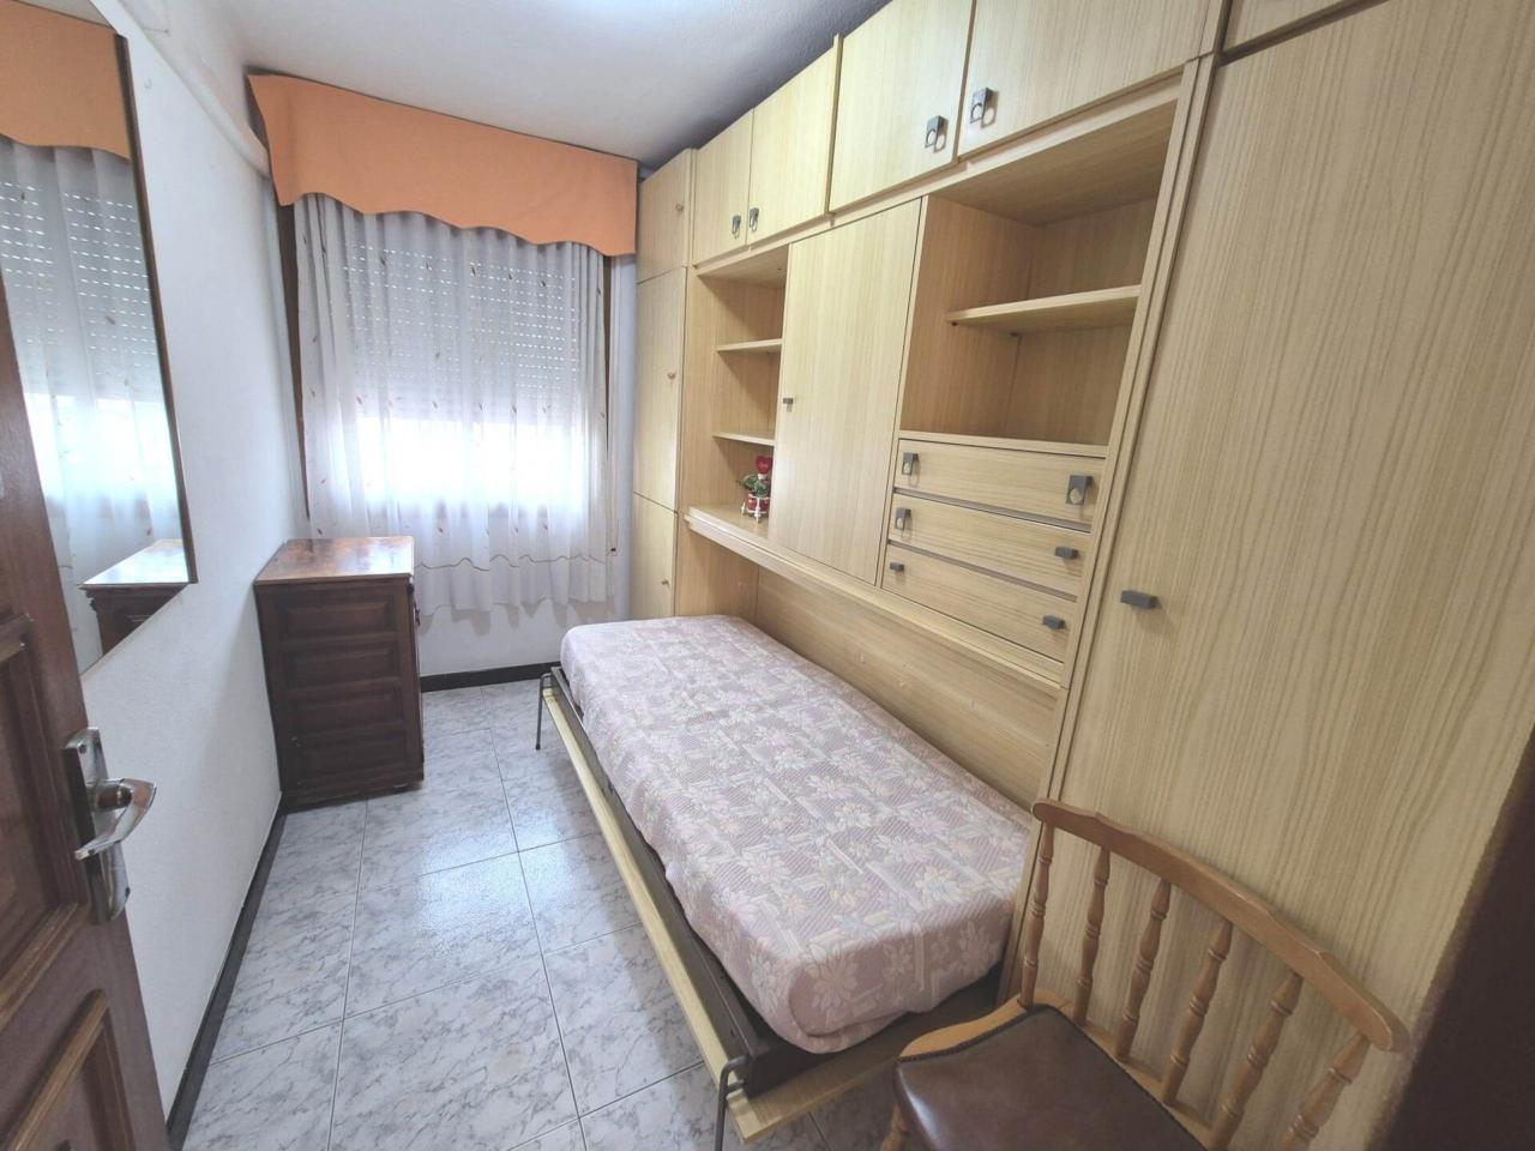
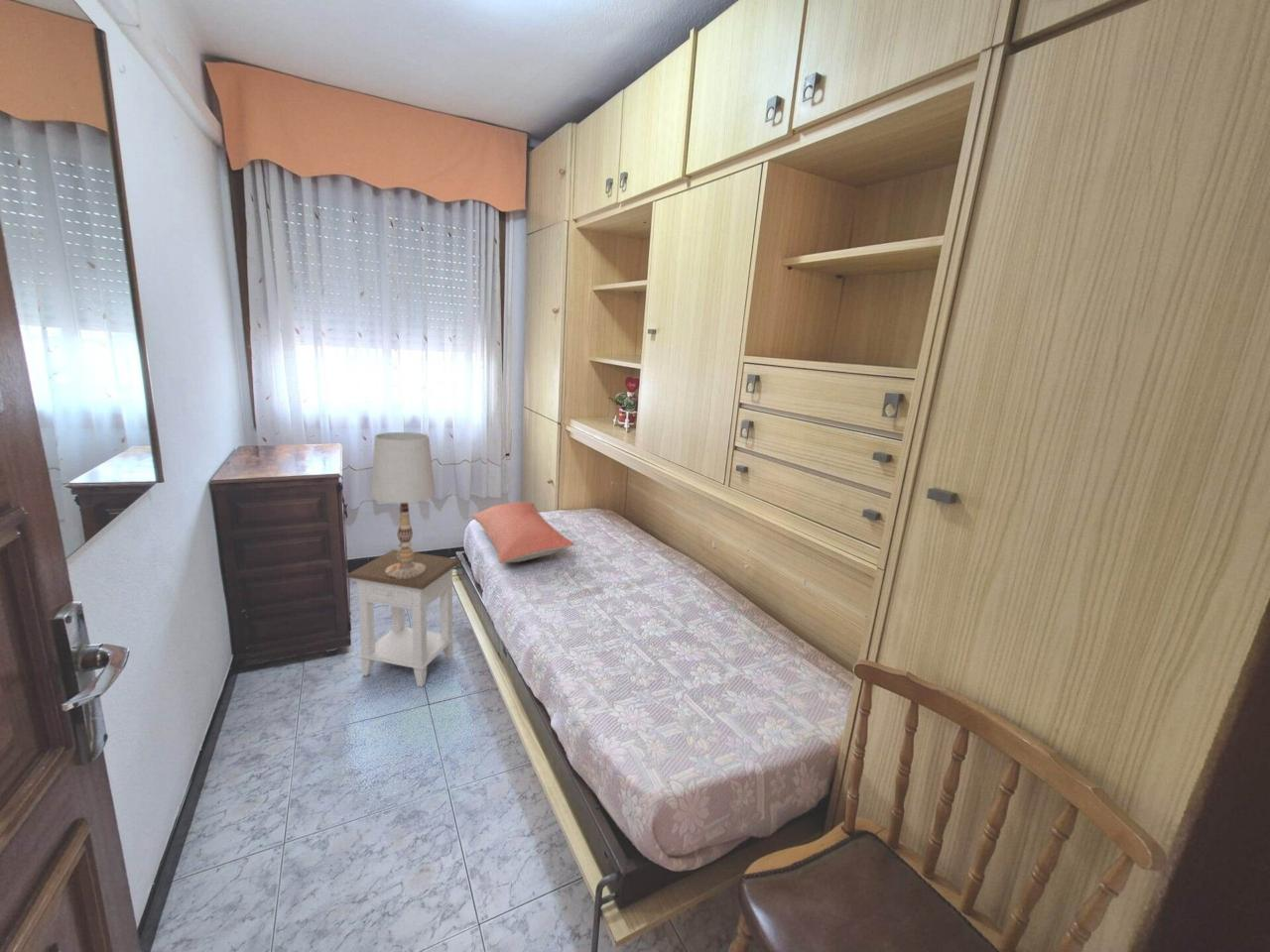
+ table lamp [370,431,437,579]
+ pillow [470,501,575,564]
+ nightstand [344,548,463,688]
